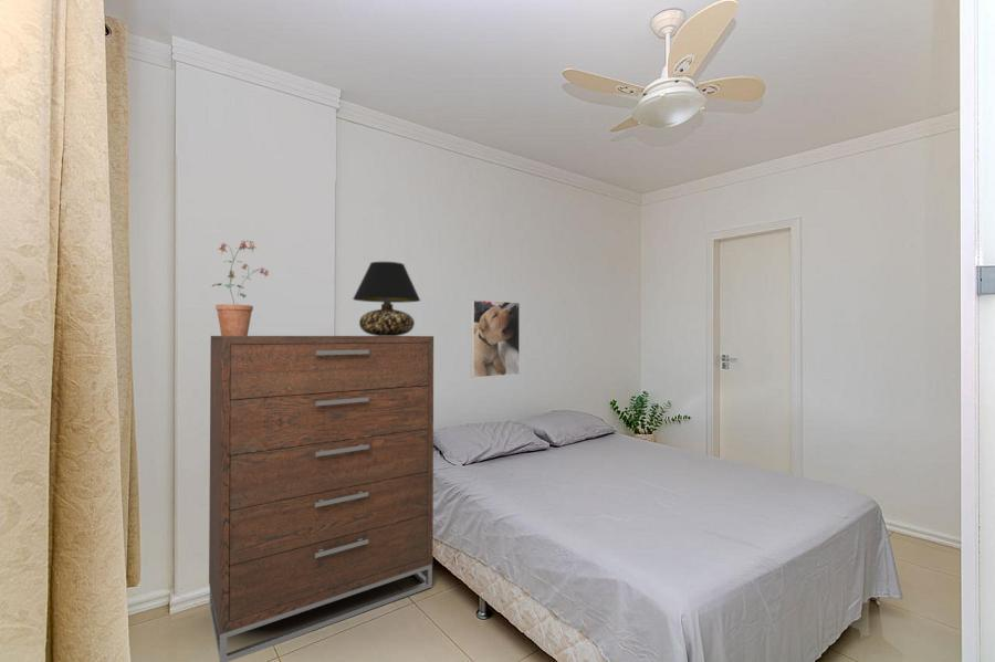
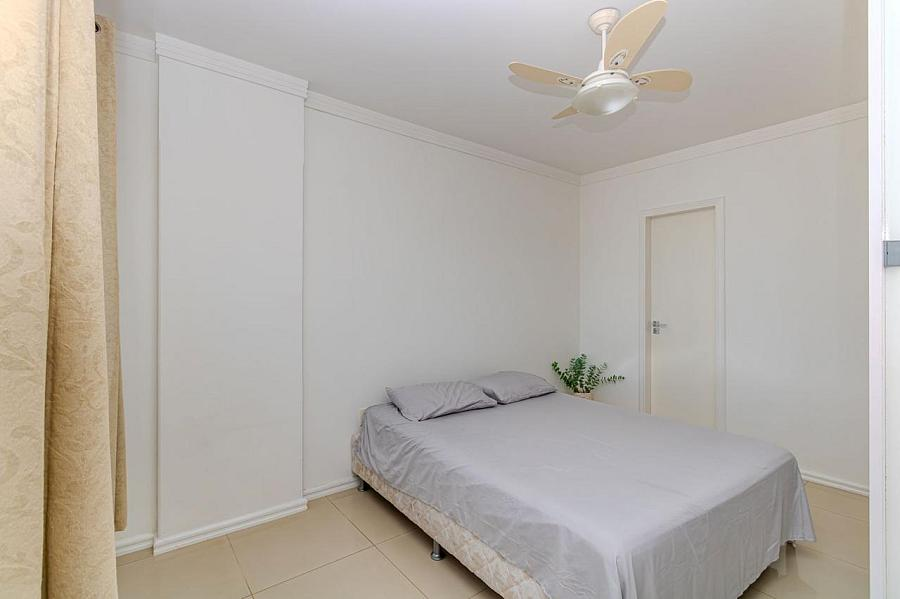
- dresser [208,335,434,662]
- table lamp [352,261,421,336]
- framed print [470,298,521,379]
- potted plant [211,240,271,336]
